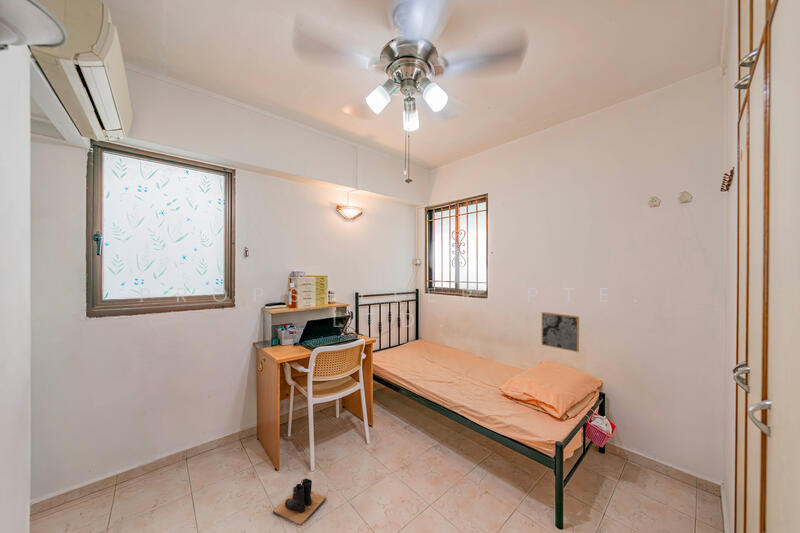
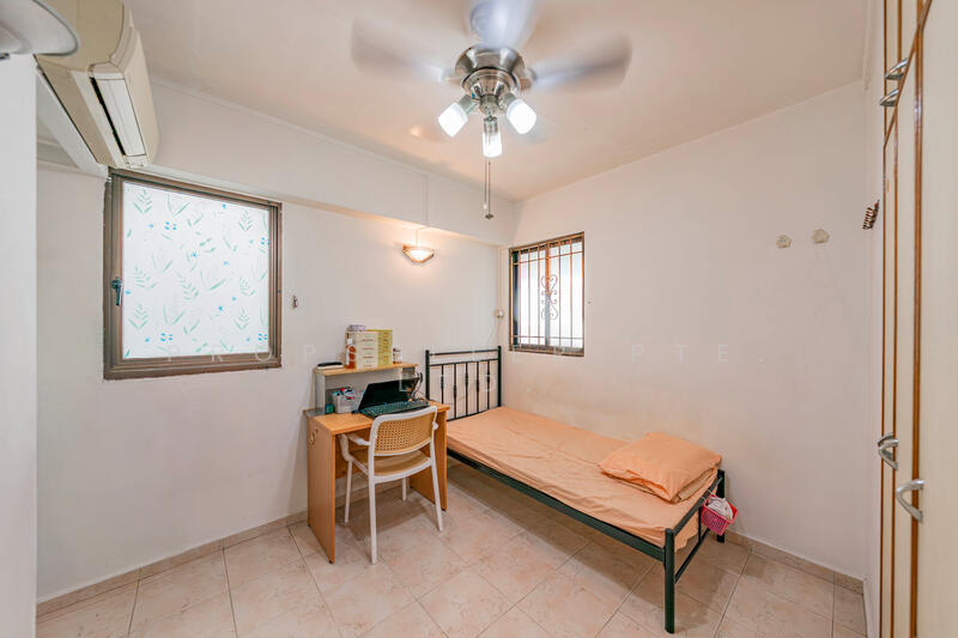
- wall art [541,311,580,353]
- boots [272,478,327,526]
